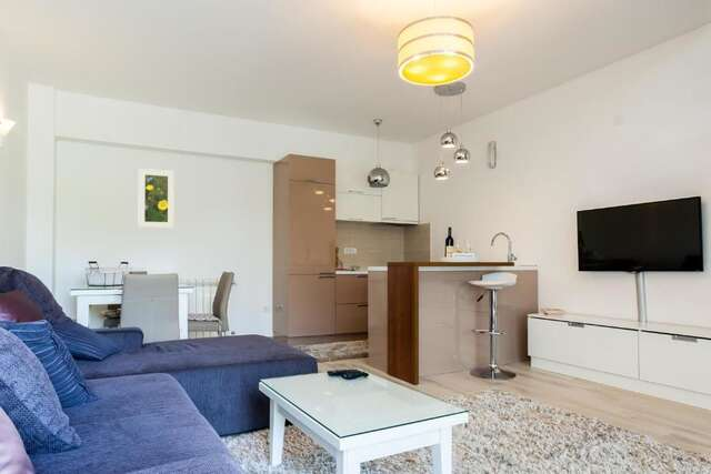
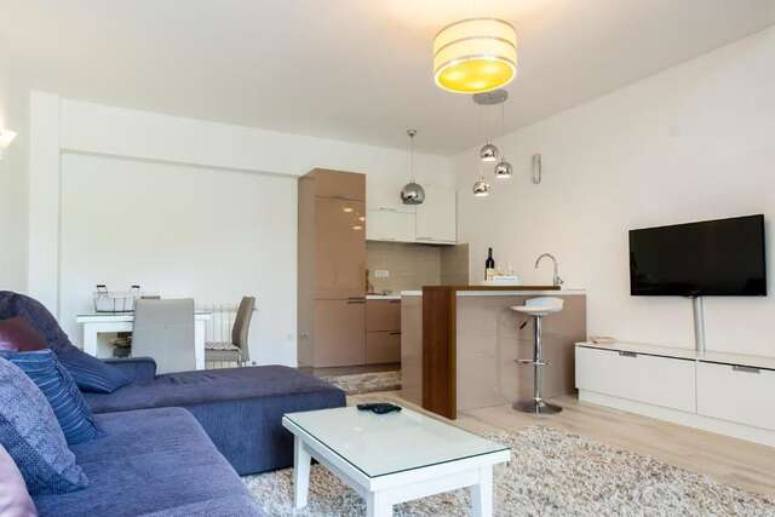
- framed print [137,168,176,229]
